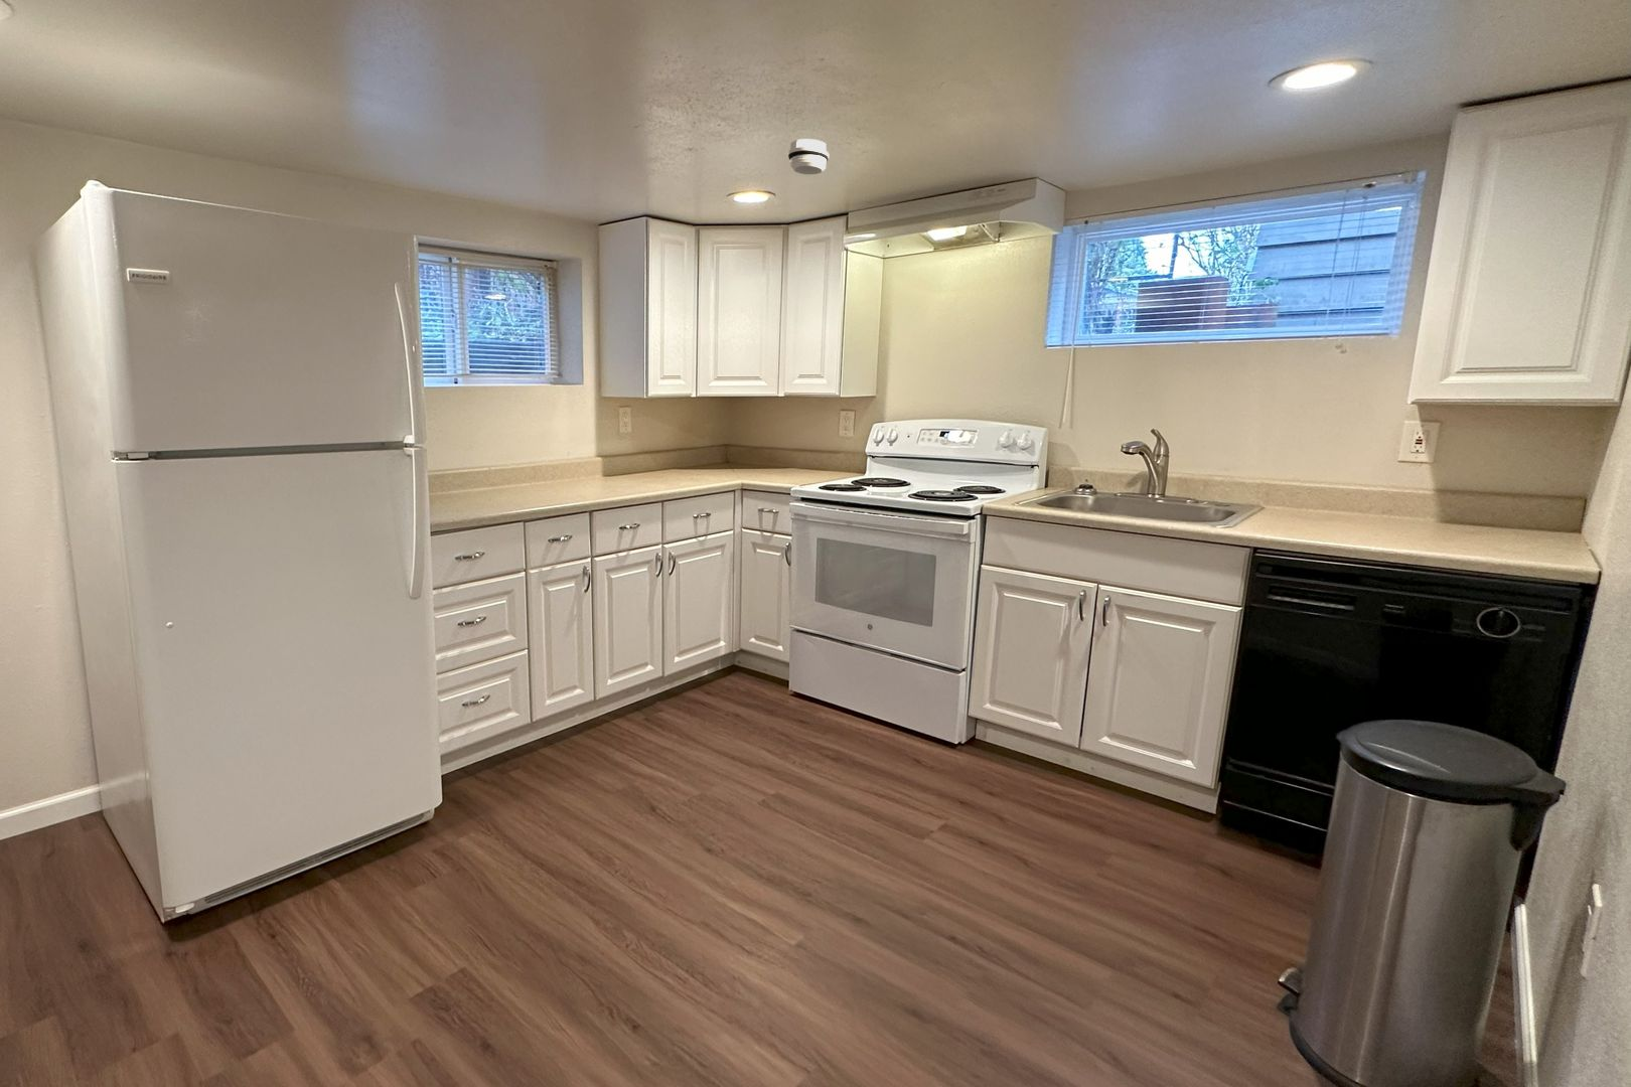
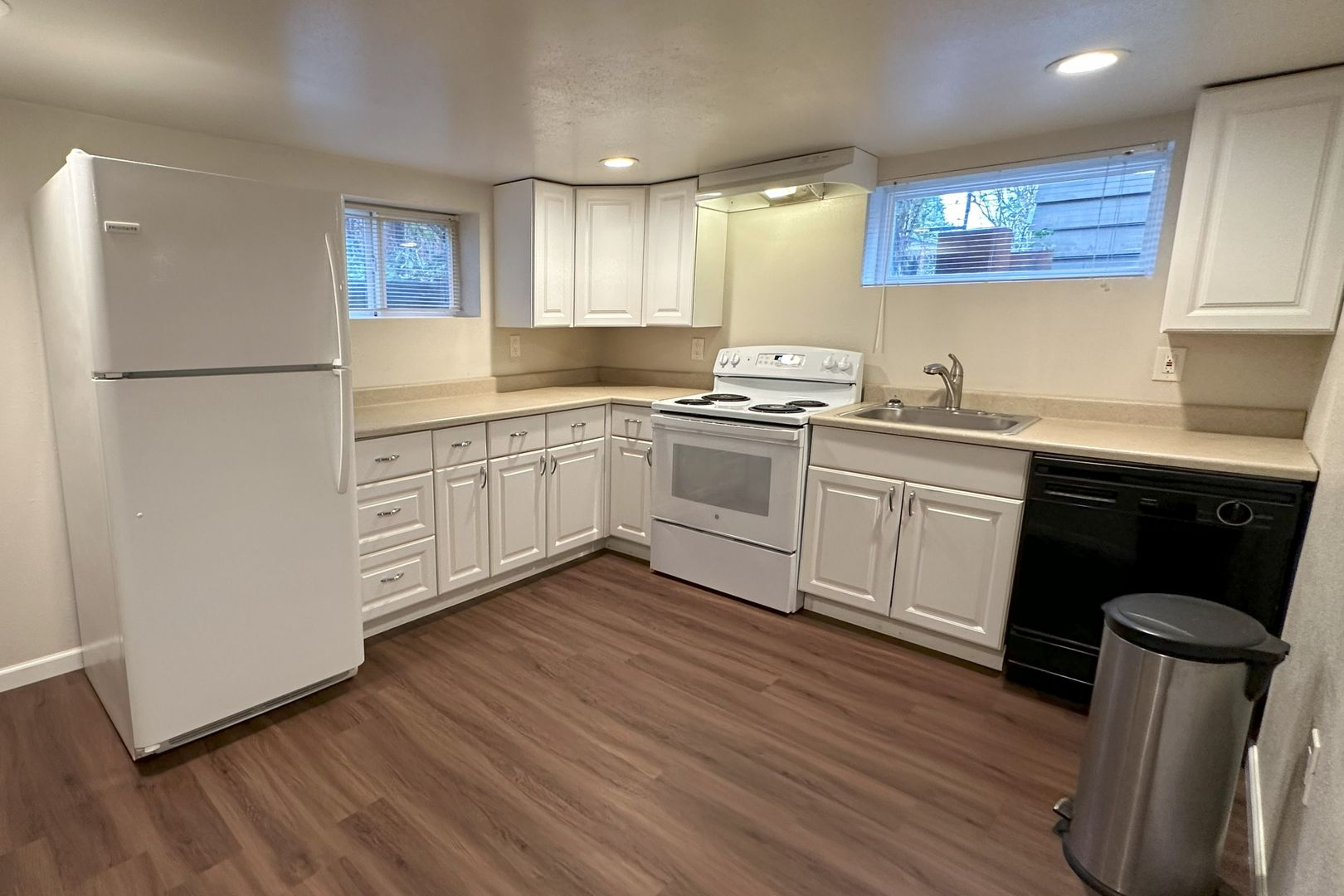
- smoke detector [788,138,830,176]
